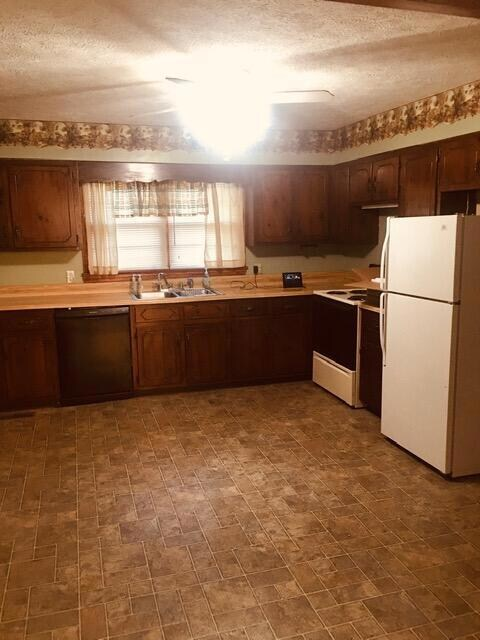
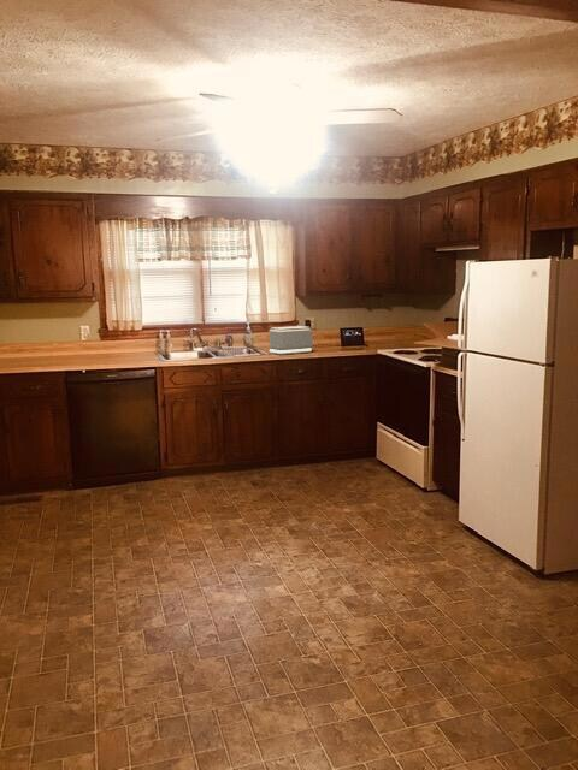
+ toaster [267,325,314,356]
